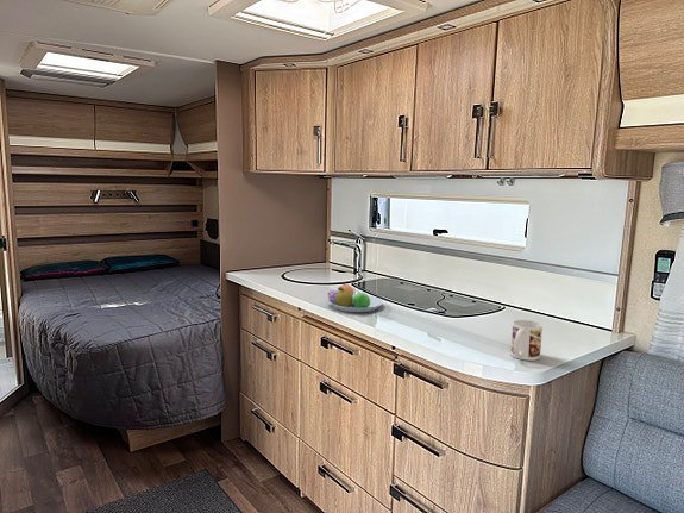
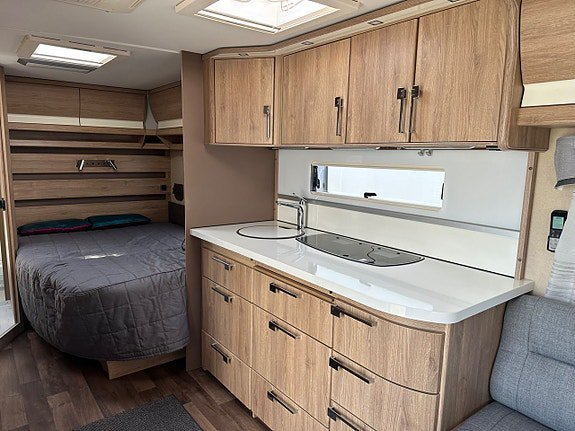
- fruit bowl [326,283,384,313]
- mug [509,319,544,362]
